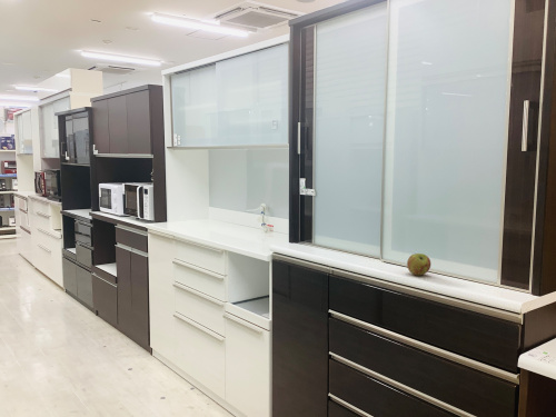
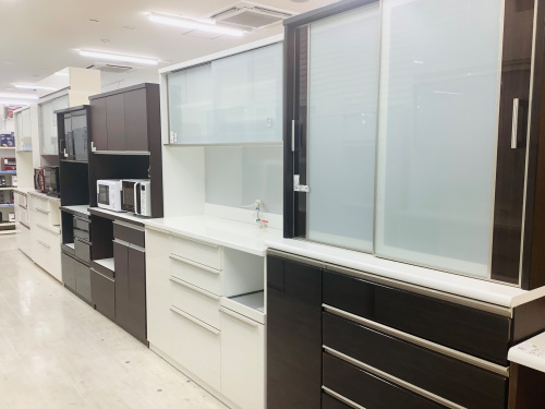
- apple [406,252,431,277]
